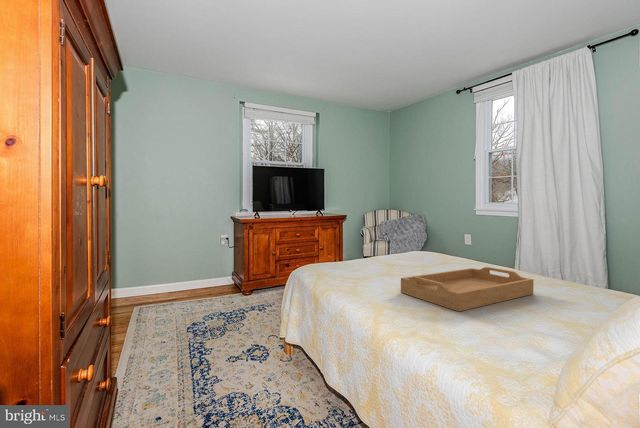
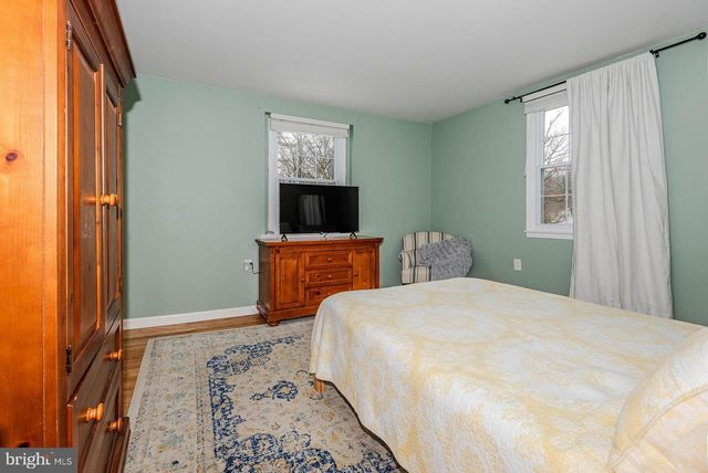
- serving tray [400,266,535,312]
